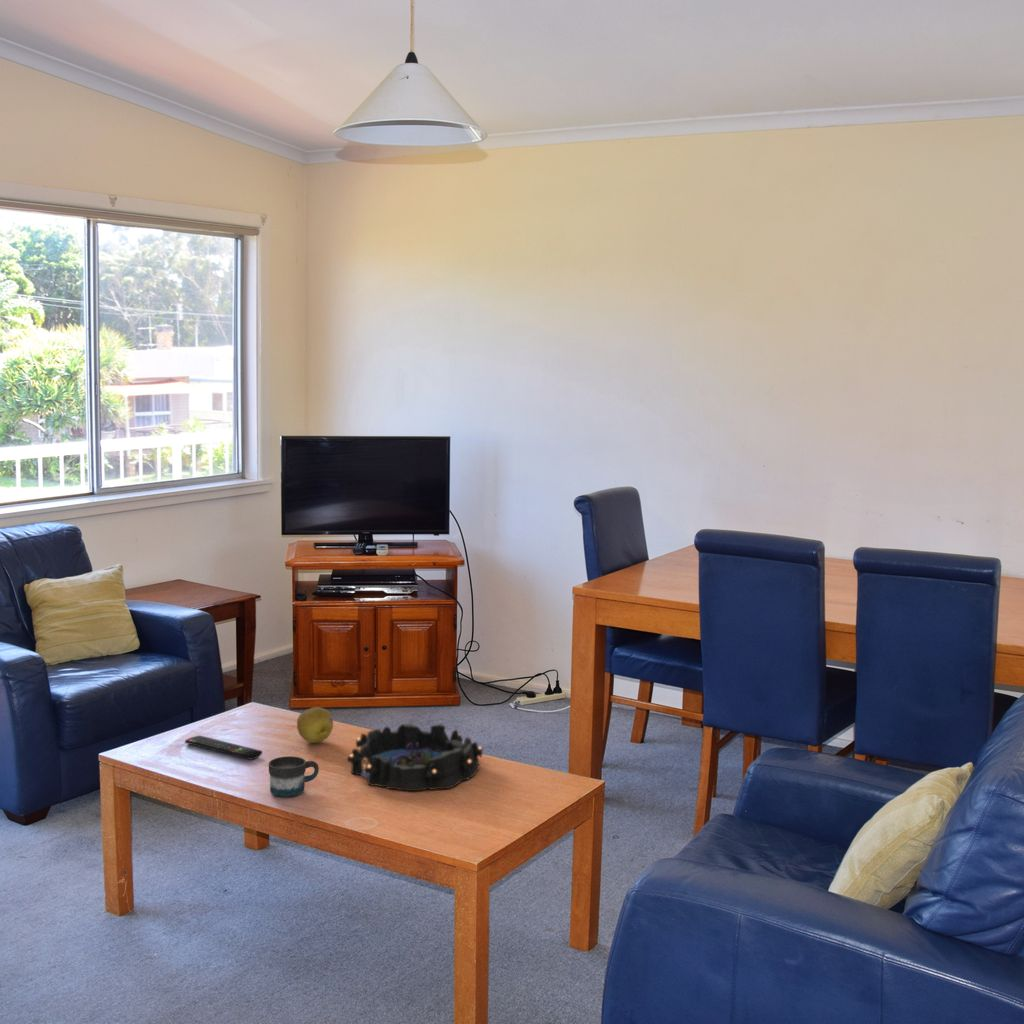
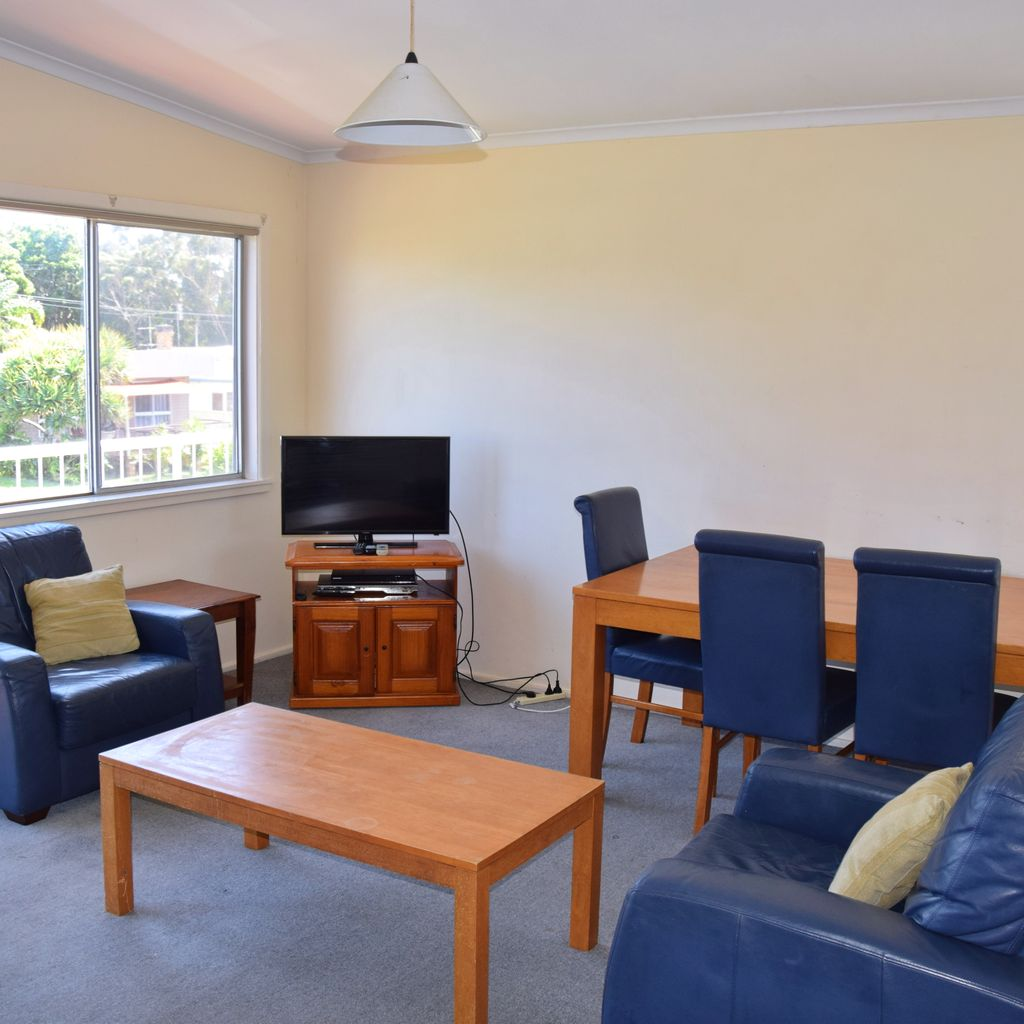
- mug [268,755,320,798]
- decorative bowl [346,722,484,792]
- fruit [296,706,334,744]
- remote control [184,735,263,761]
